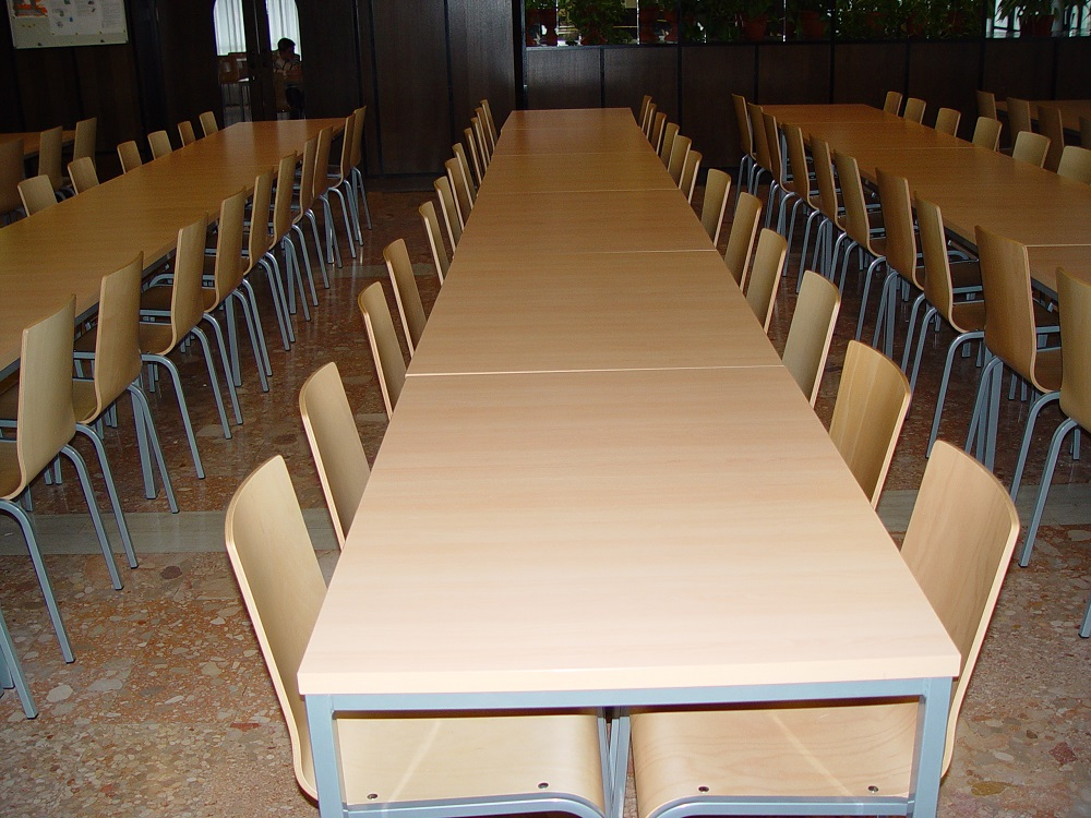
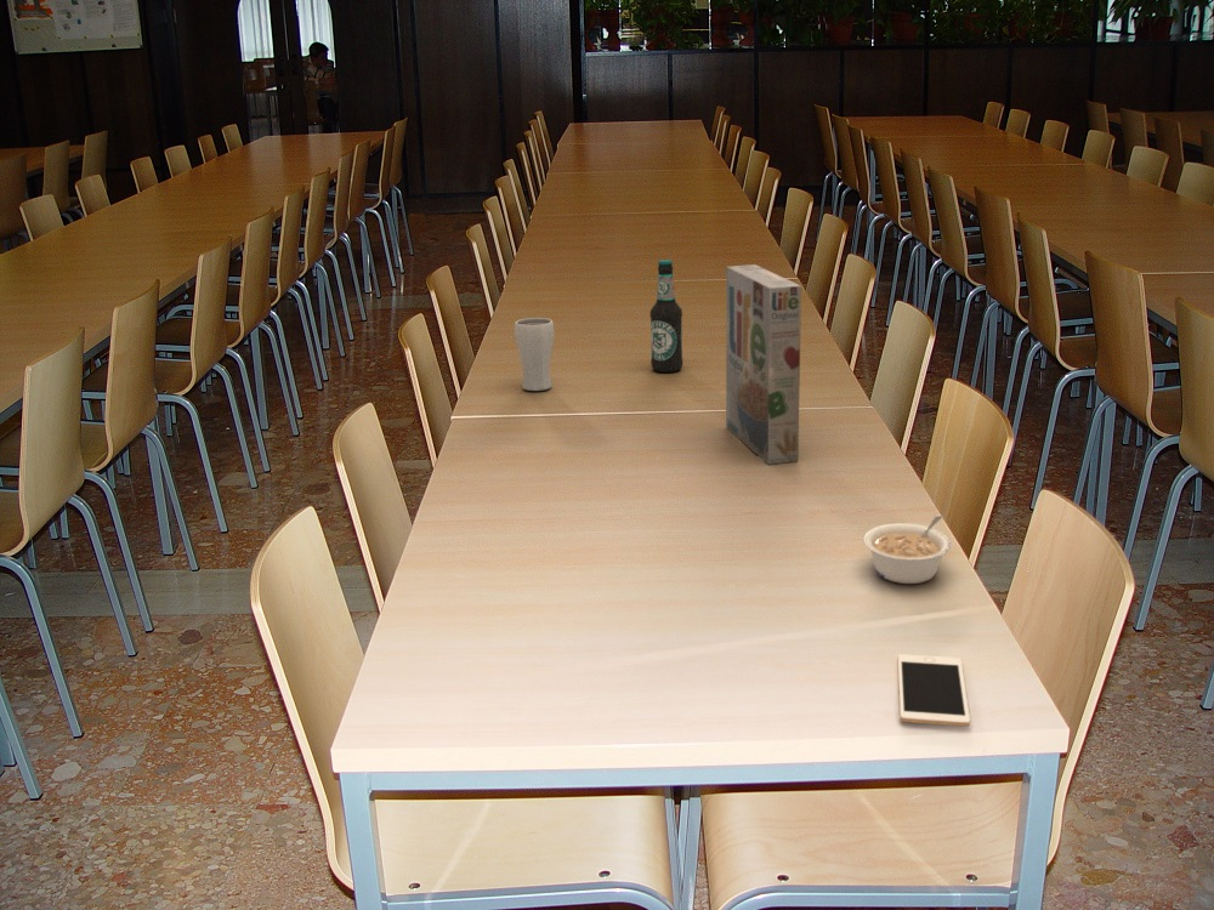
+ bottle [649,258,683,374]
+ cereal box [725,263,802,466]
+ legume [862,514,952,585]
+ cell phone [897,653,971,727]
+ drinking glass [514,317,555,392]
